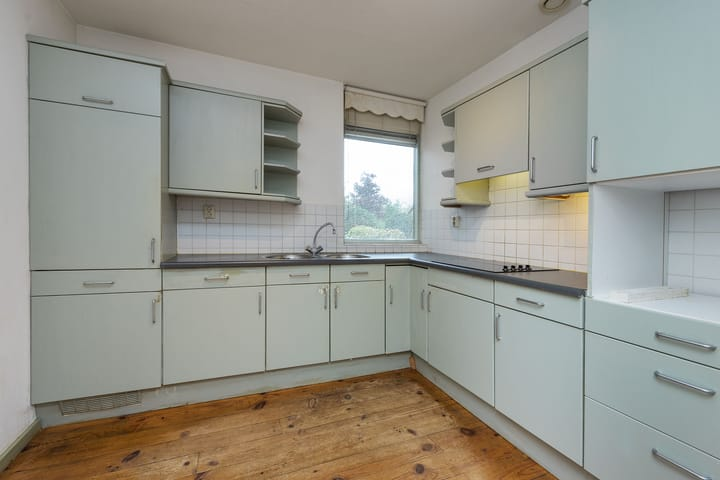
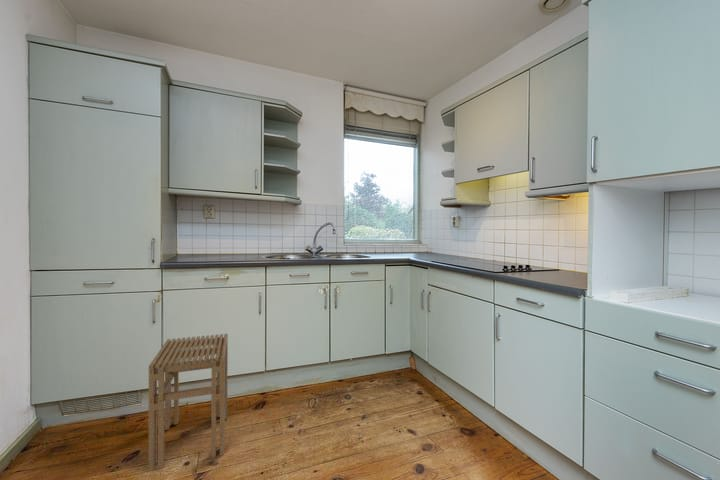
+ stool [148,333,229,472]
